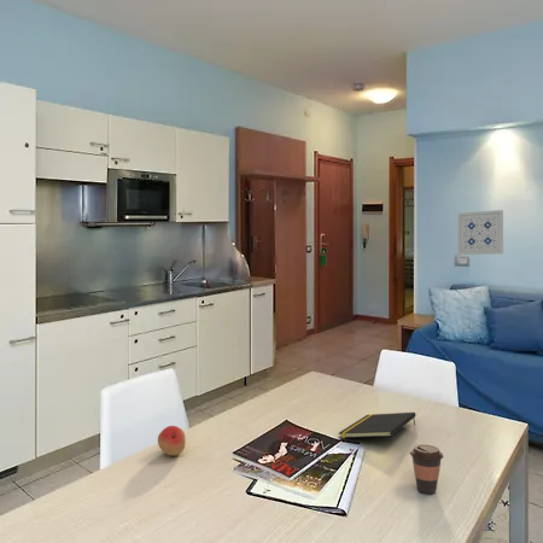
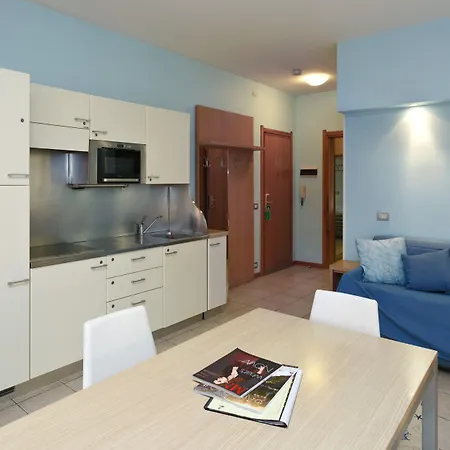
- notepad [337,411,418,439]
- fruit [157,425,187,457]
- coffee cup [409,443,444,495]
- wall art [456,209,504,256]
